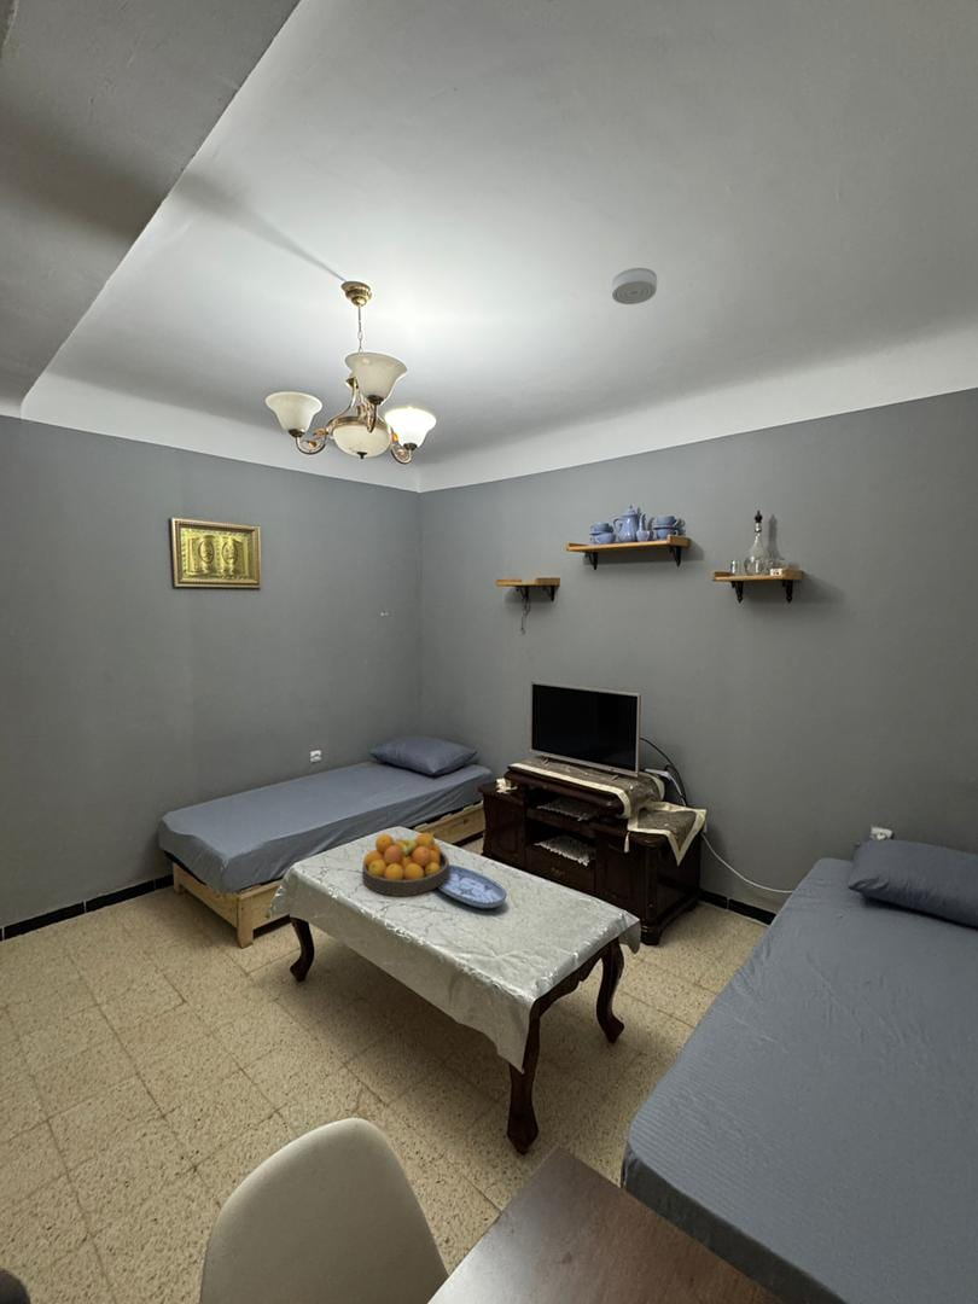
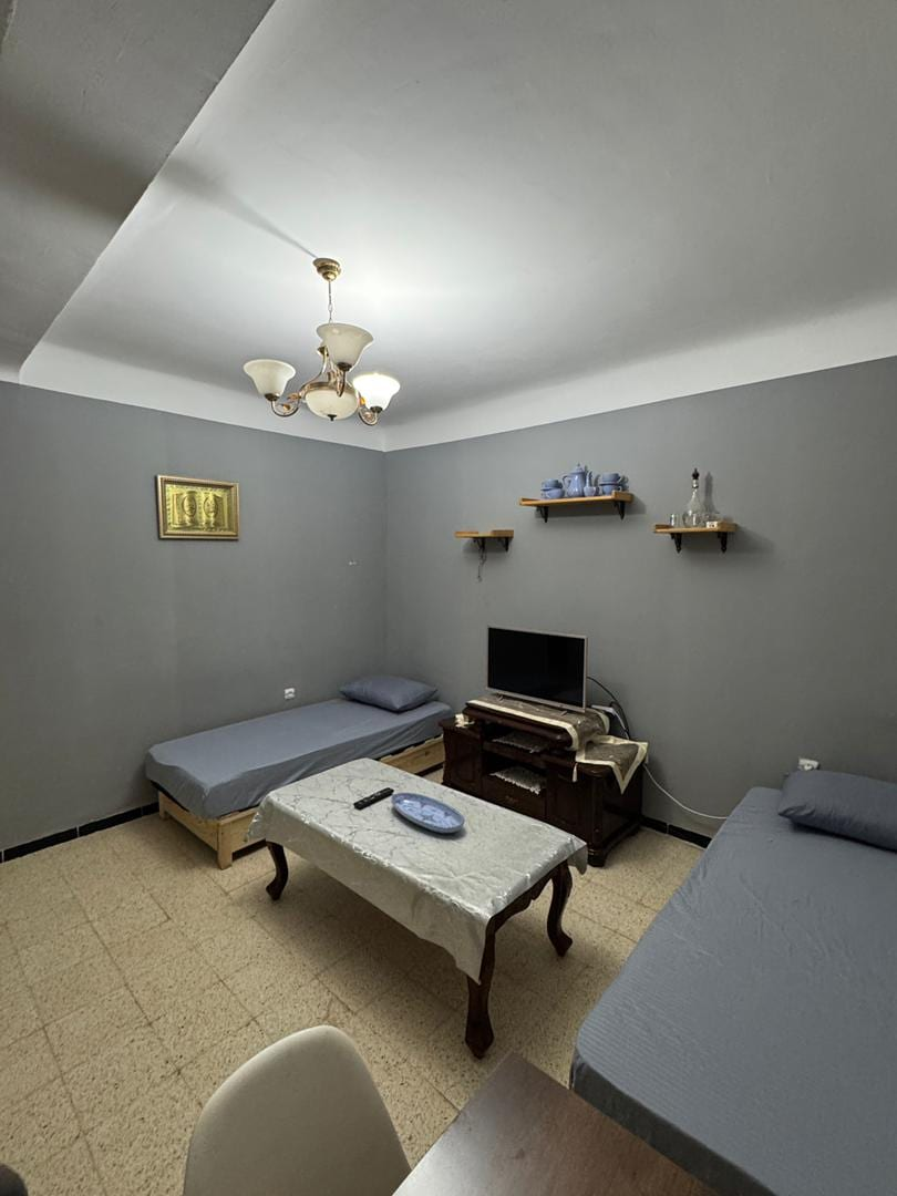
- smoke detector [611,267,658,305]
- fruit bowl [361,831,450,897]
